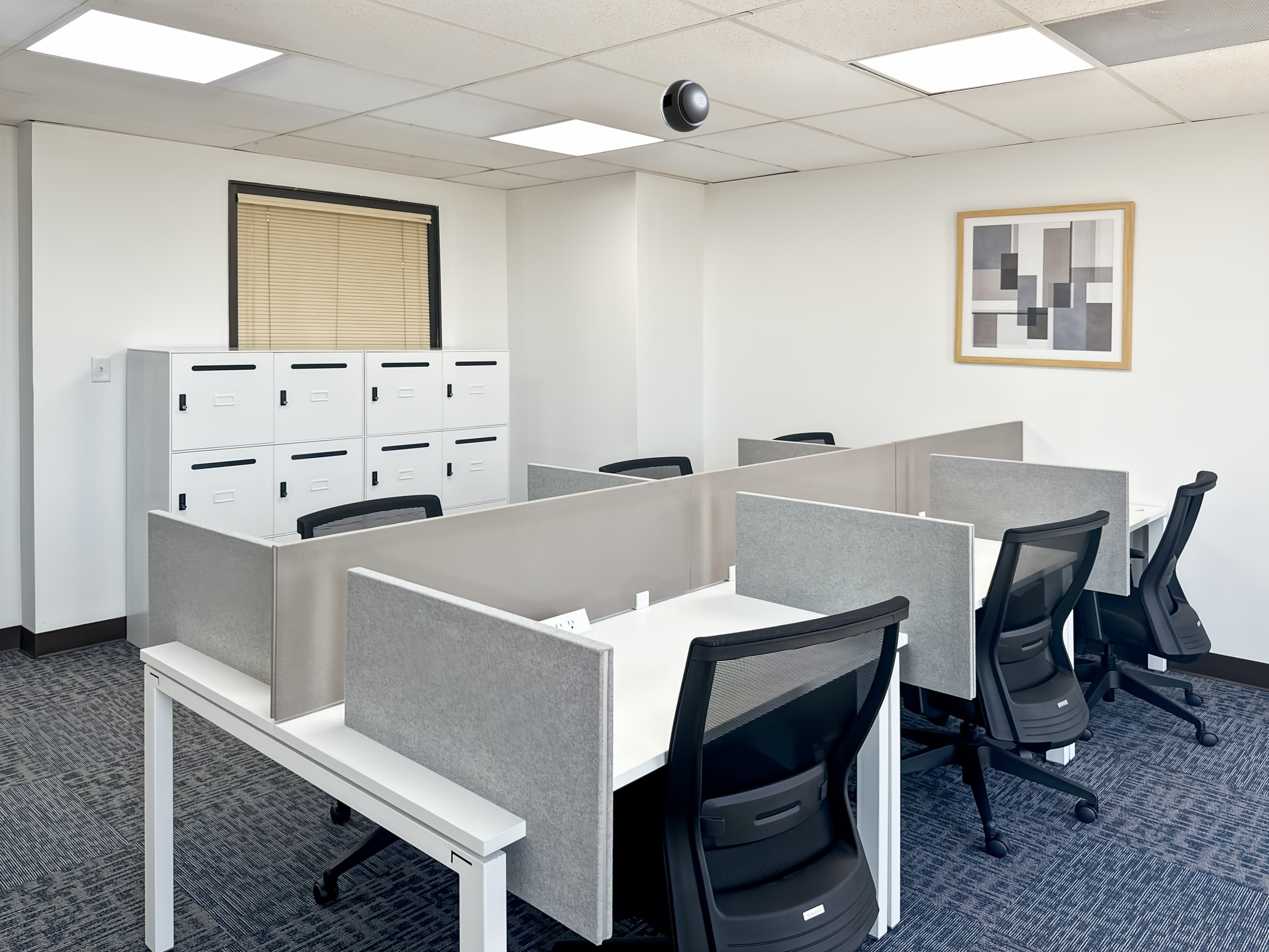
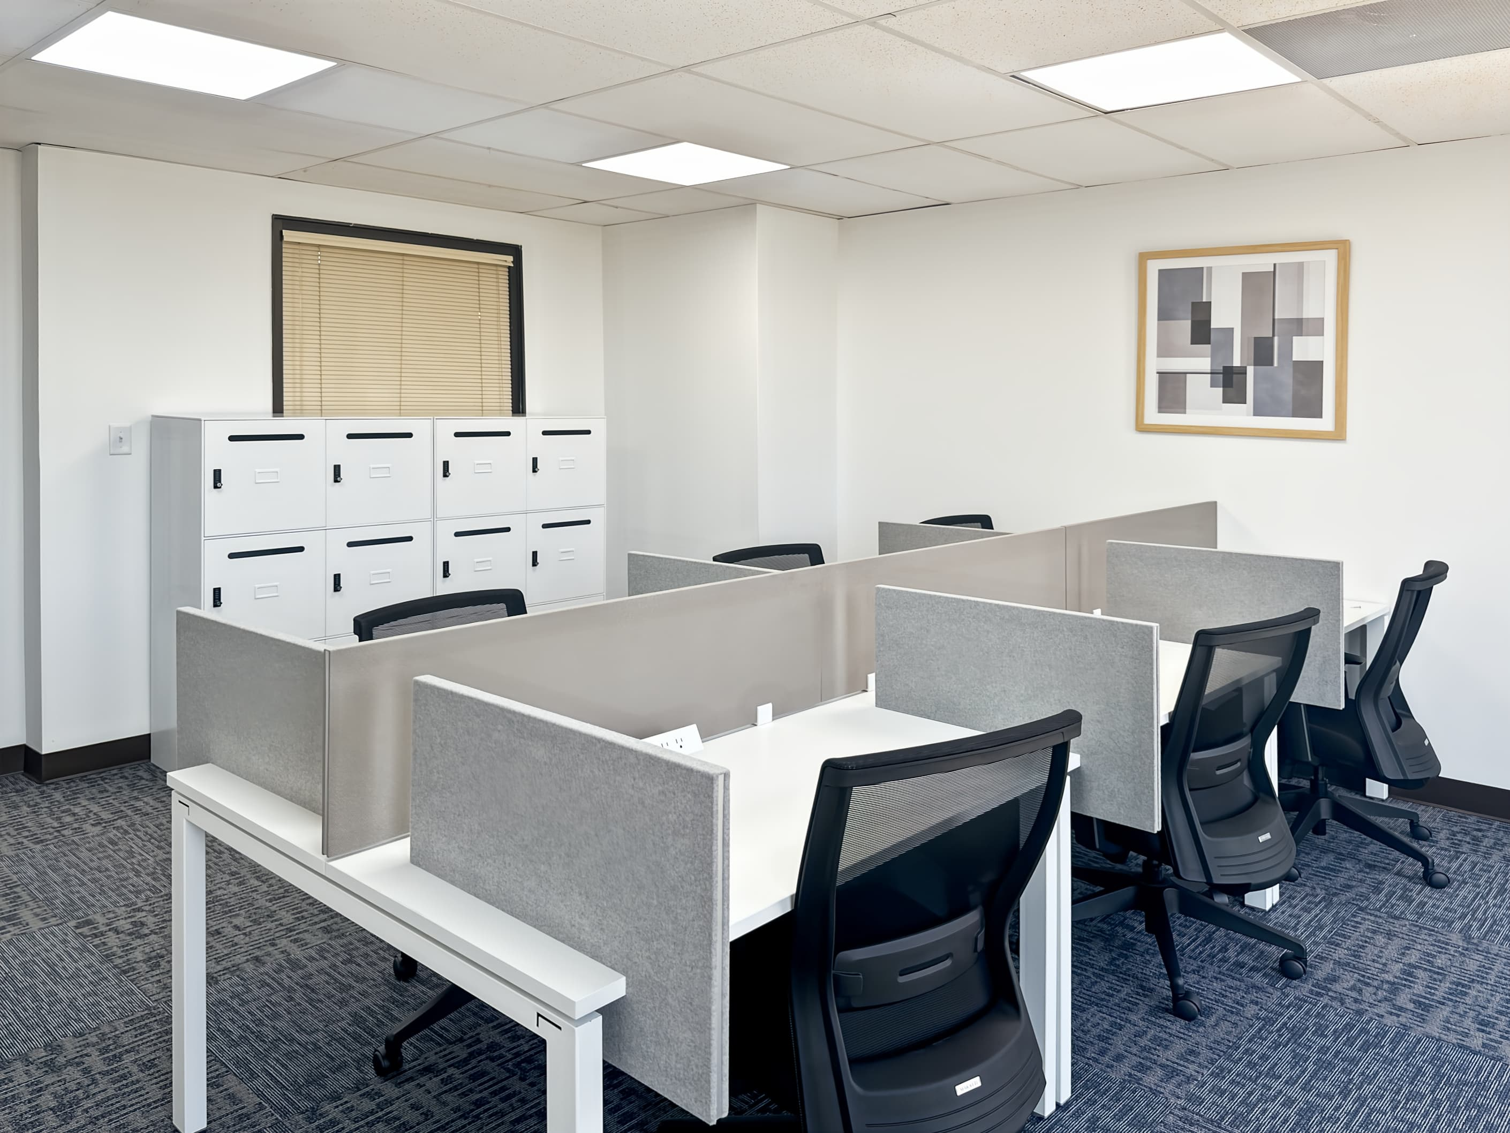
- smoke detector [659,79,710,133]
